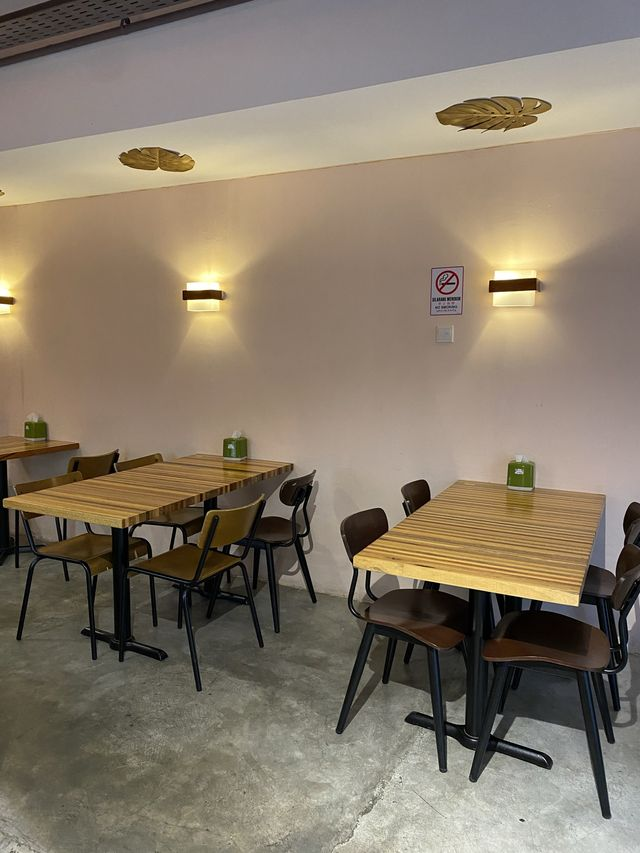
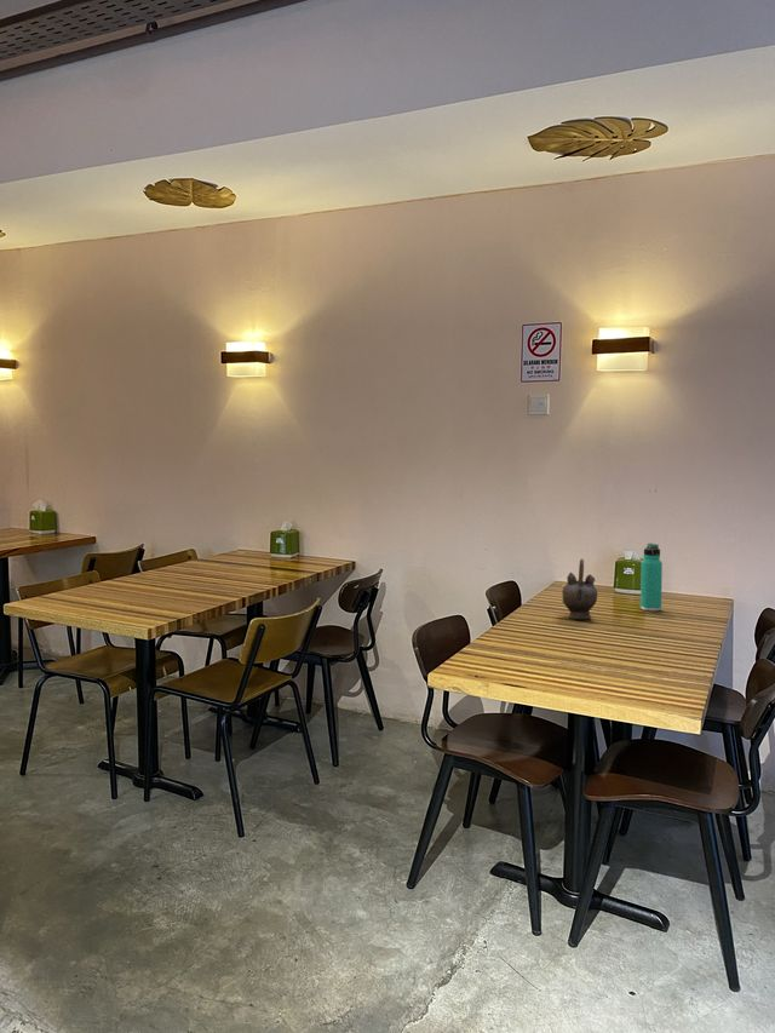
+ thermos bottle [639,543,664,613]
+ teapot [561,557,598,620]
